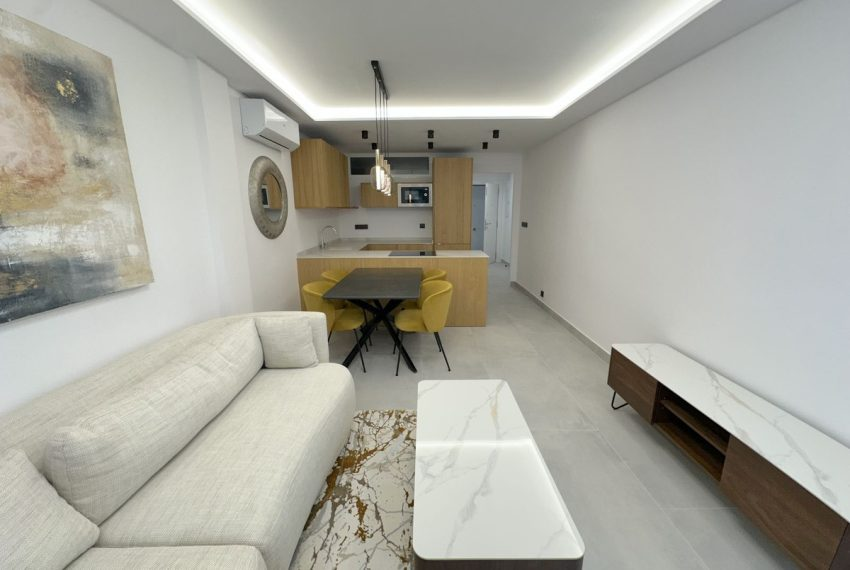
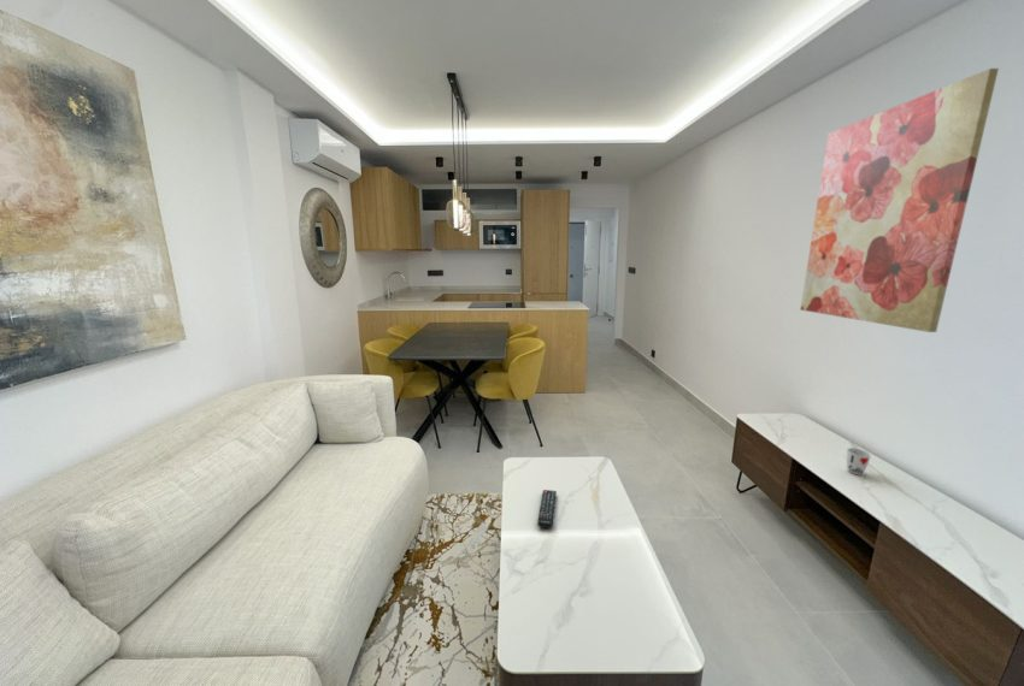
+ remote control [536,489,558,530]
+ cup [846,447,872,475]
+ wall art [799,67,1000,333]
